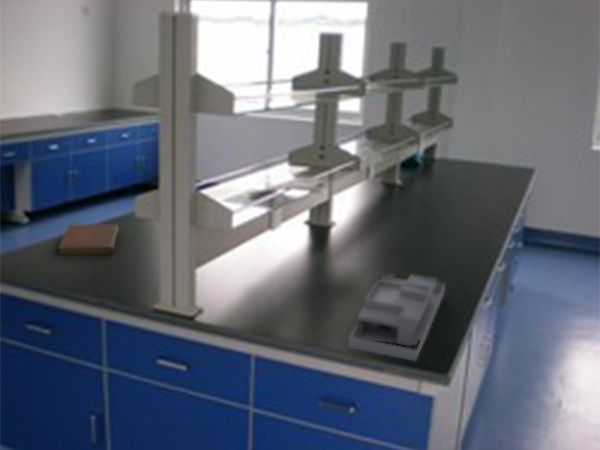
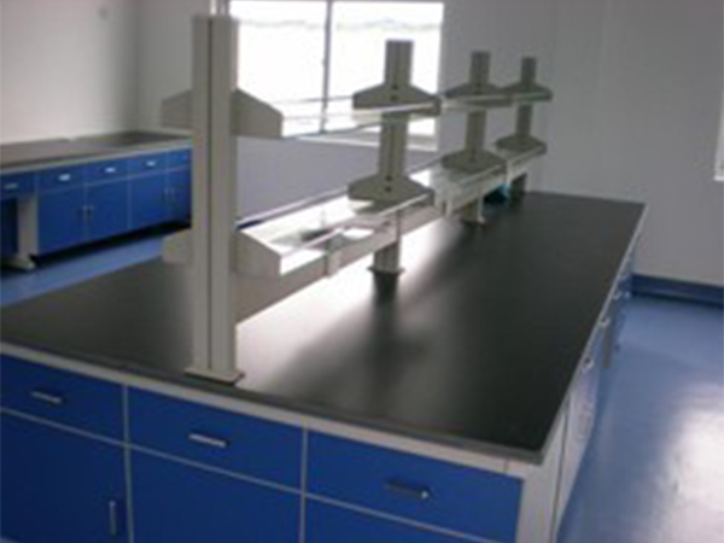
- desk organizer [347,273,446,362]
- notebook [57,223,120,256]
